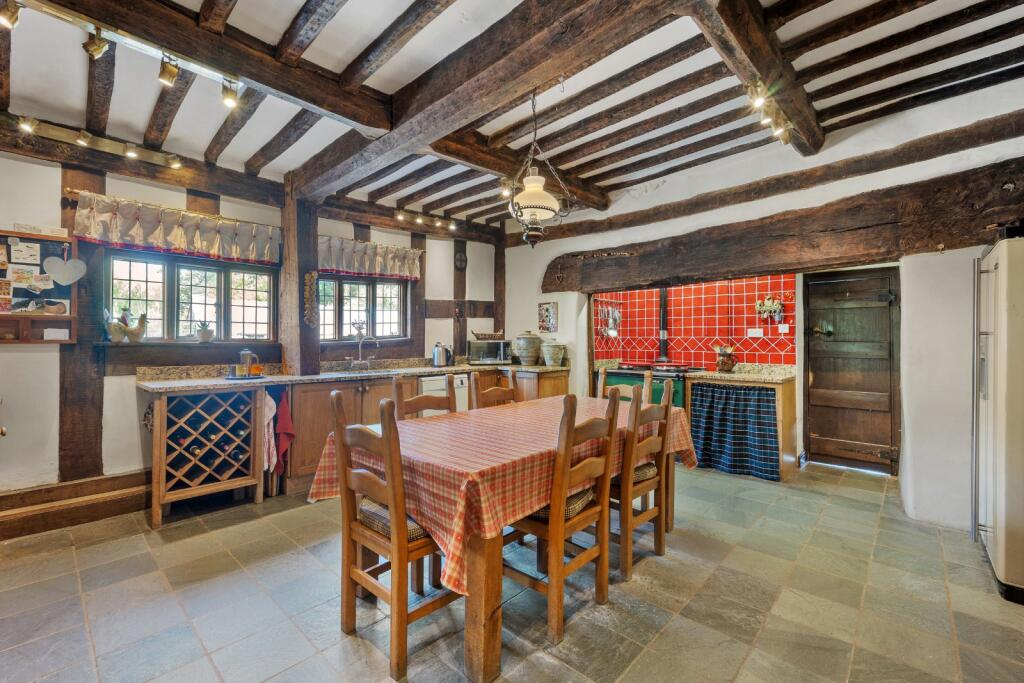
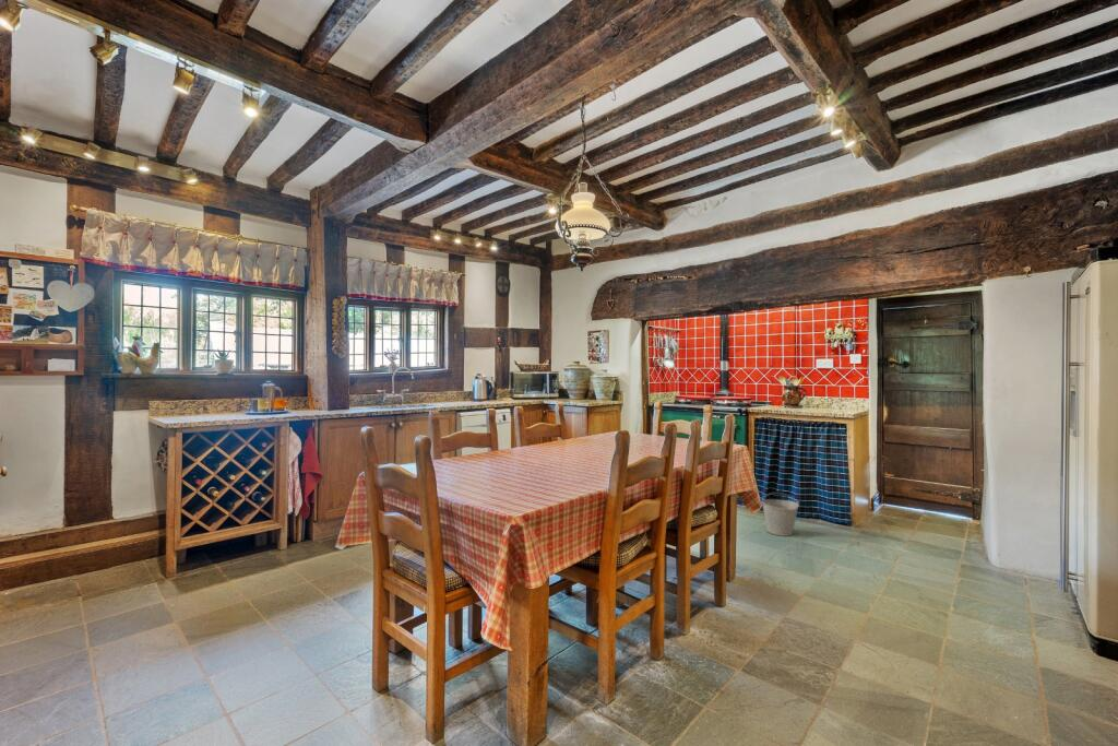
+ bucket [760,492,800,537]
